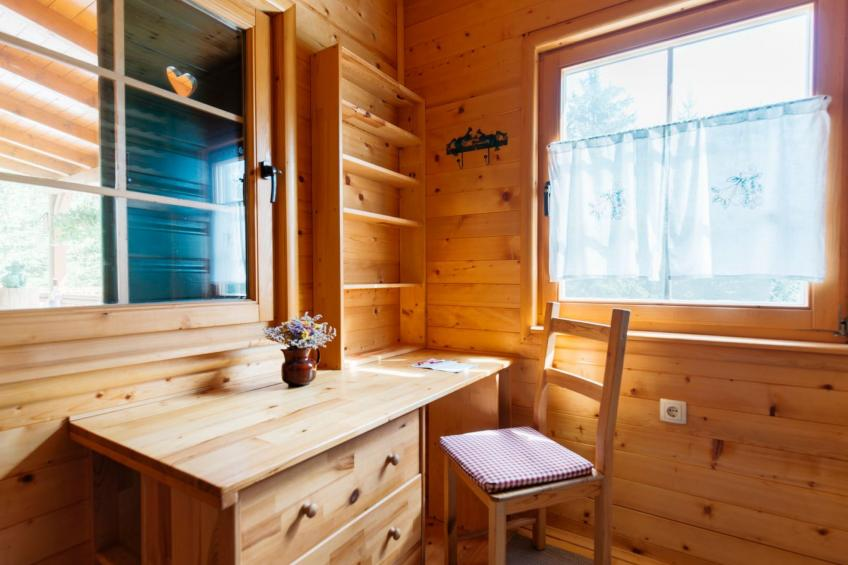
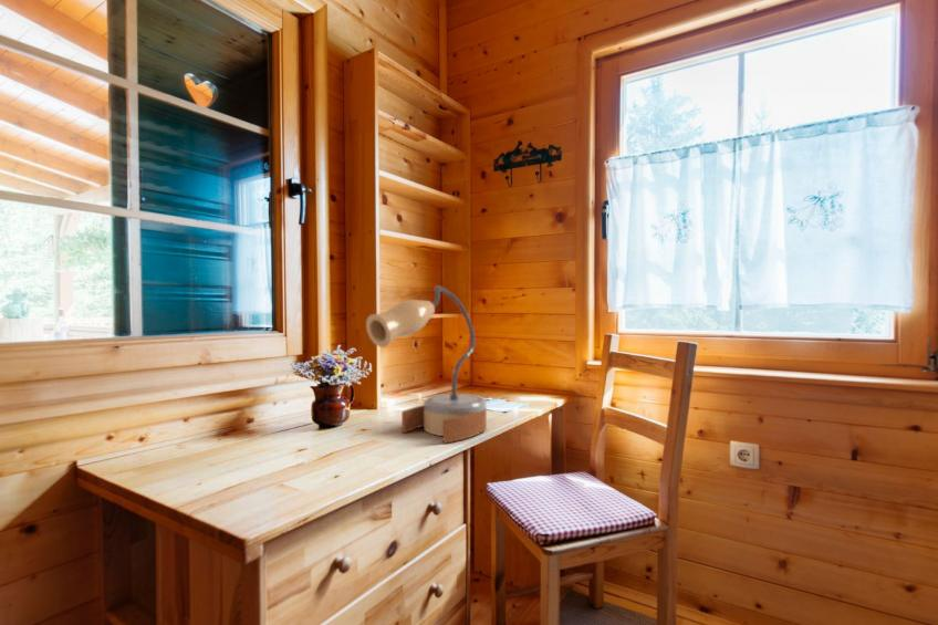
+ table lamp [365,284,488,445]
